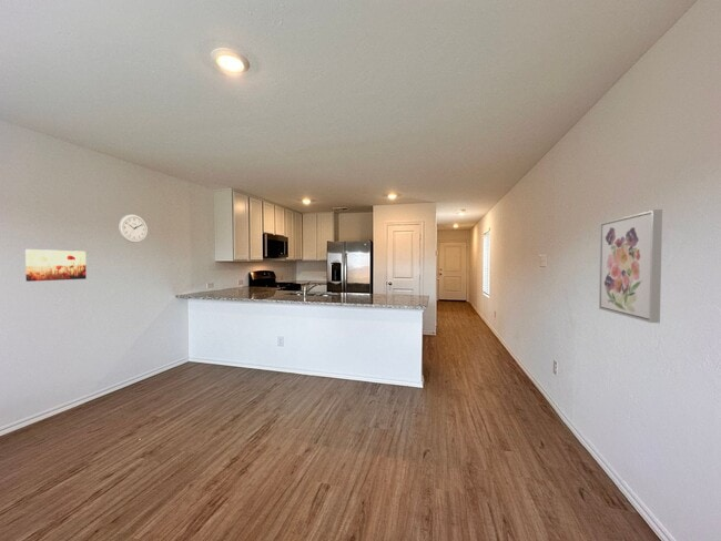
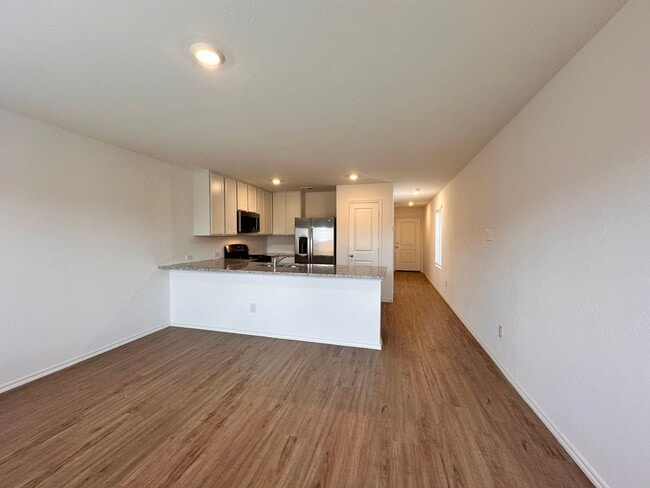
- wall art [24,248,88,283]
- wall clock [118,213,149,244]
- wall art [598,208,663,324]
